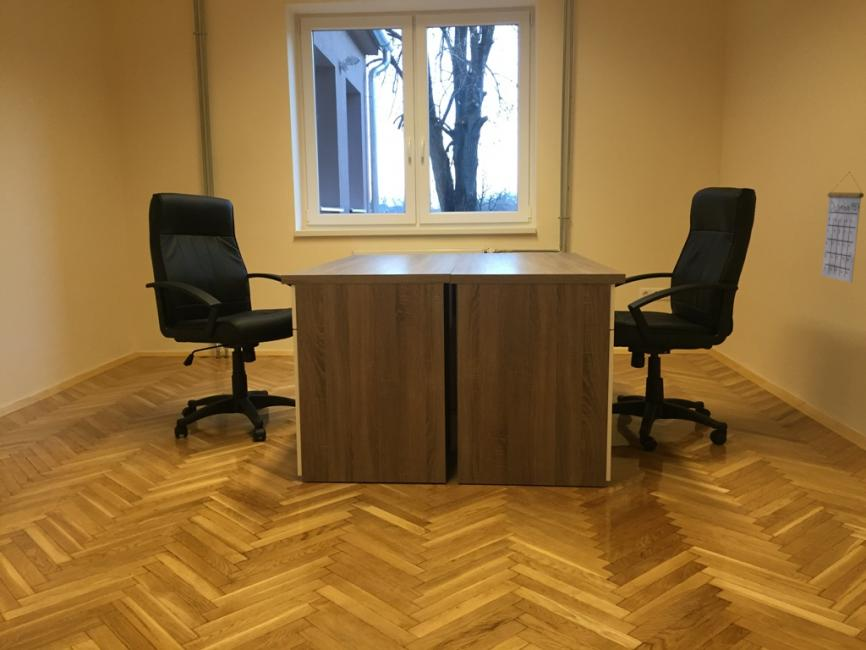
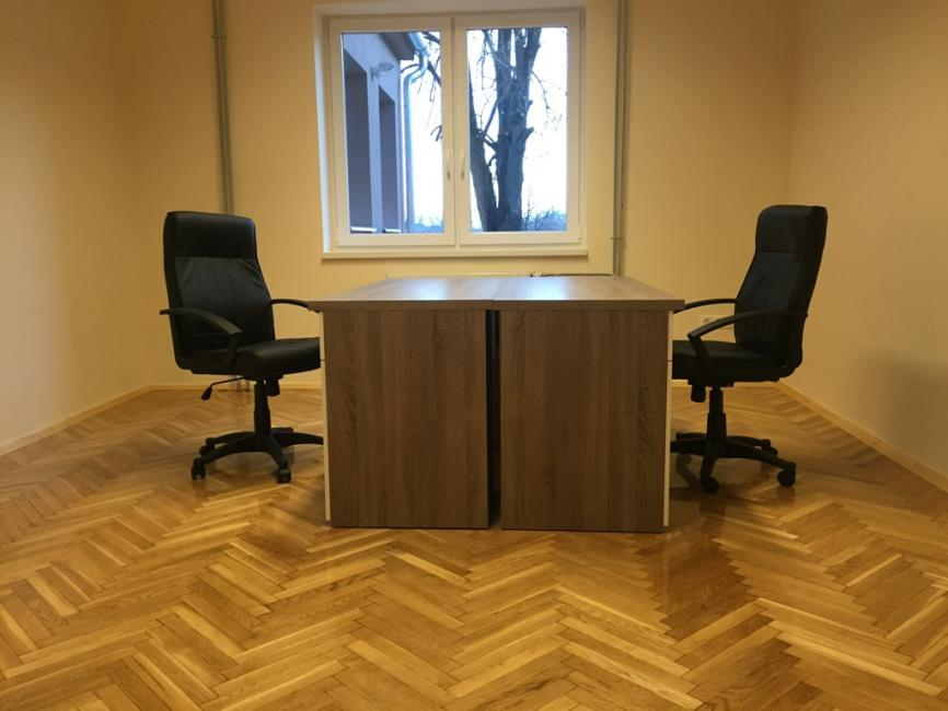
- calendar [821,172,865,284]
